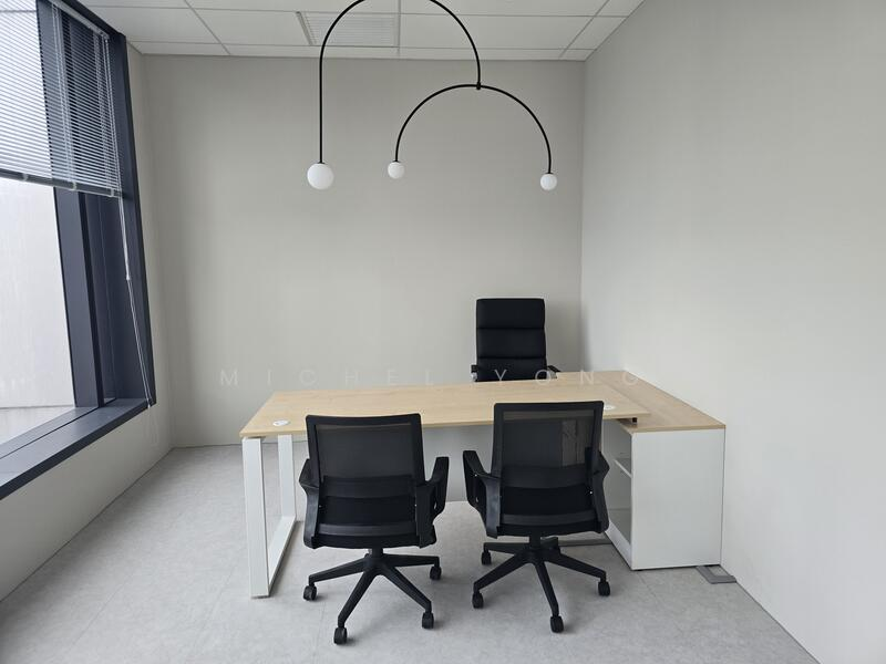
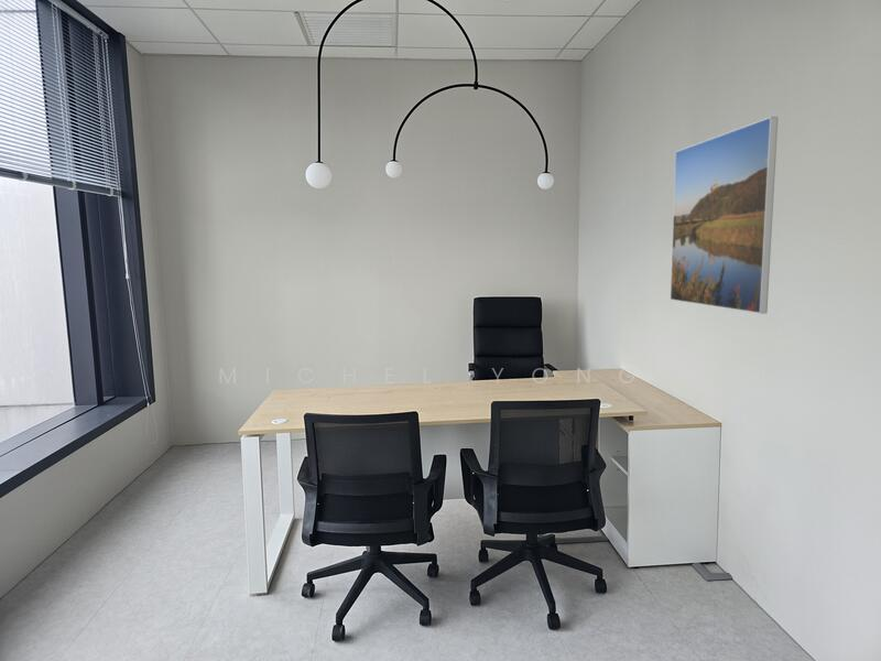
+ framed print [670,116,779,315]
